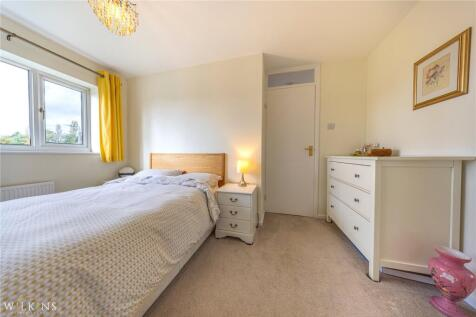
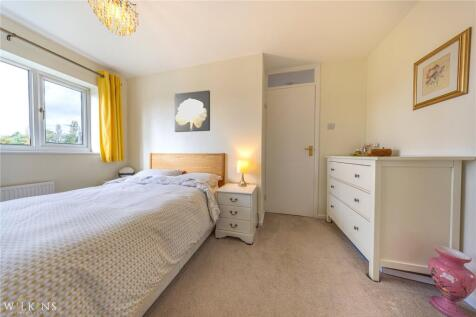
+ wall art [173,89,211,133]
